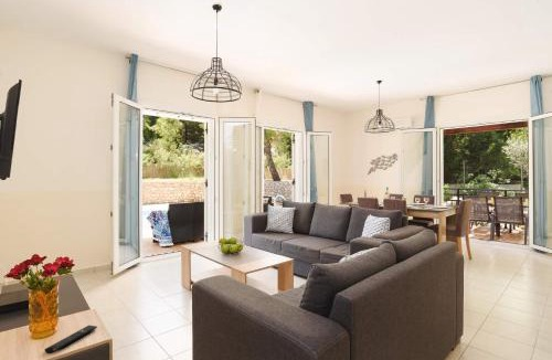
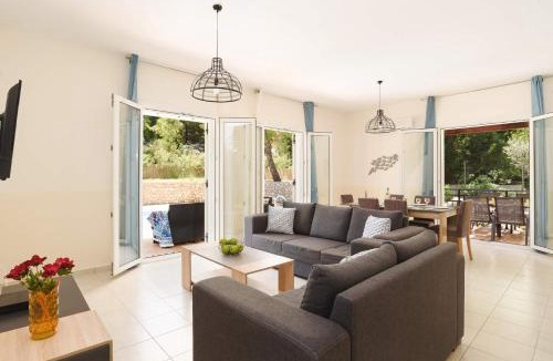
- remote control [44,325,98,354]
